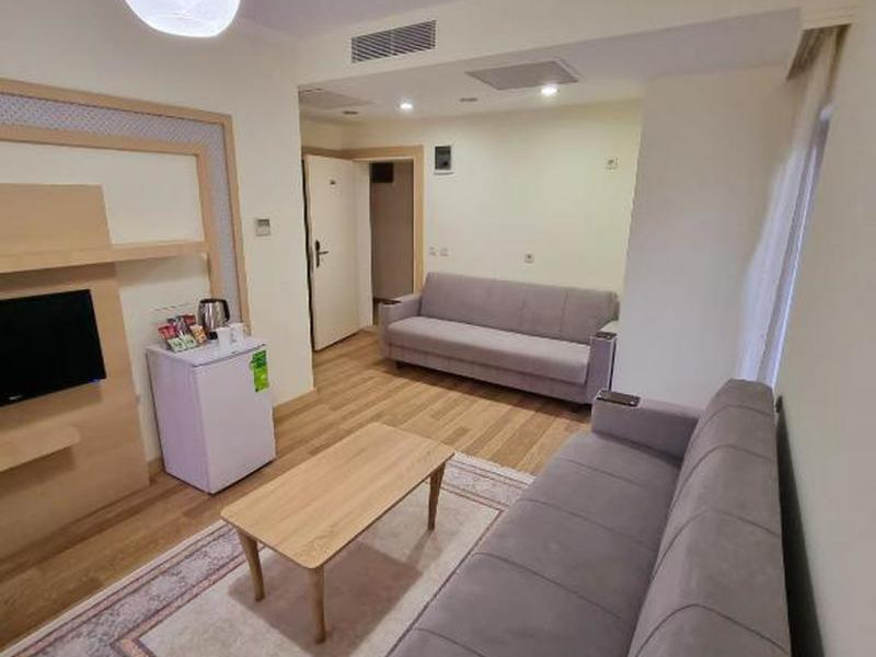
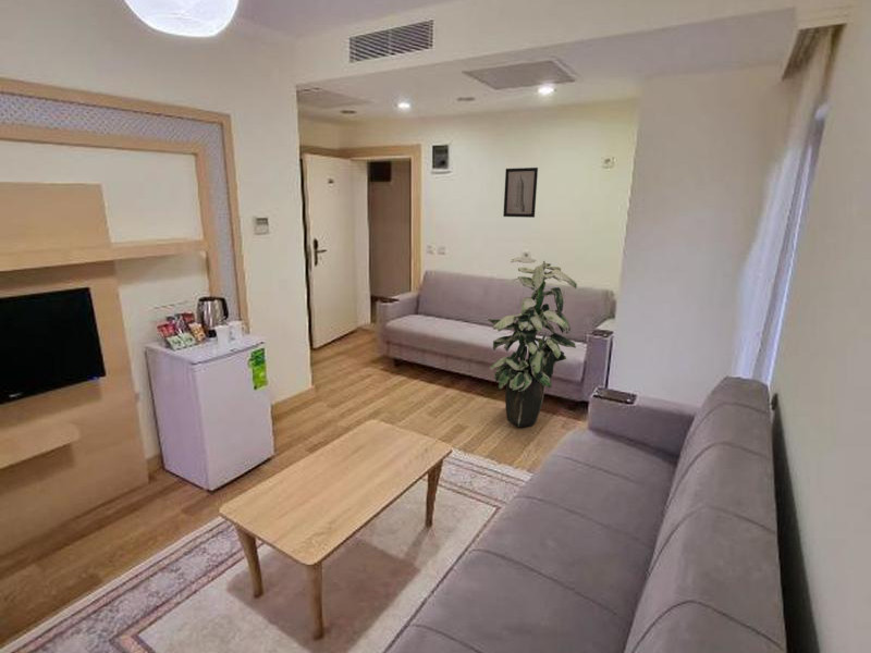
+ indoor plant [487,257,578,428]
+ wall art [502,167,539,219]
